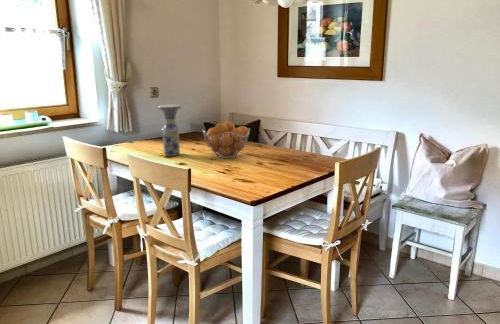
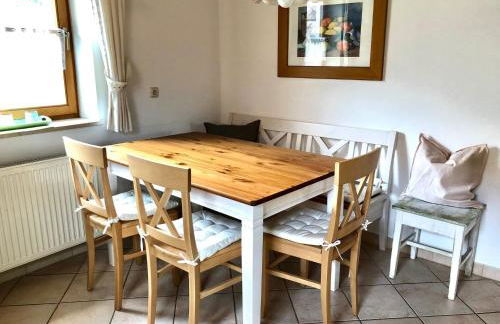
- fruit basket [201,120,251,159]
- vase [156,104,183,157]
